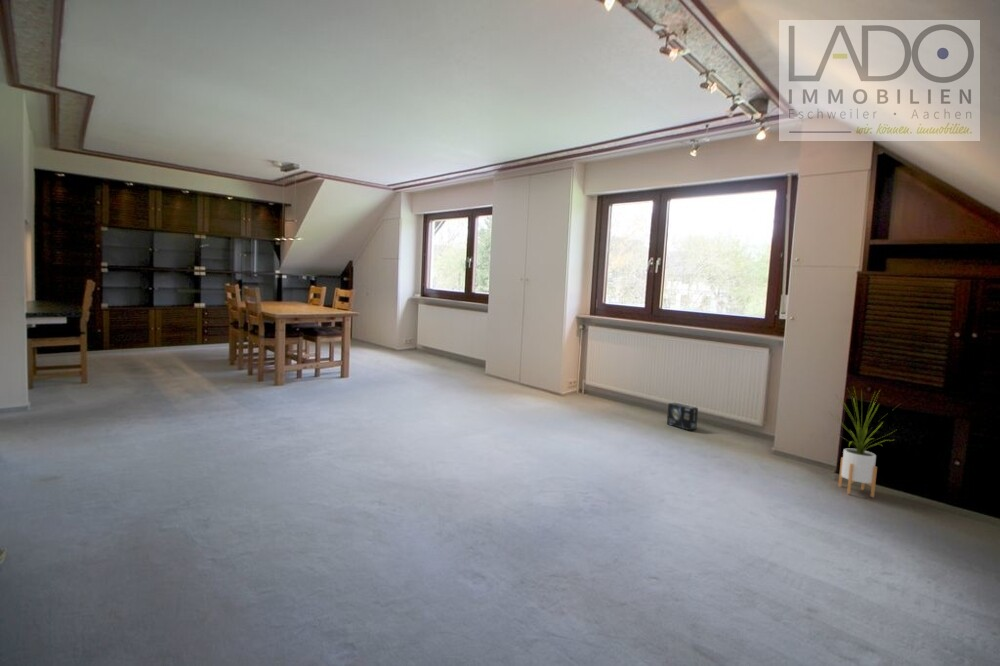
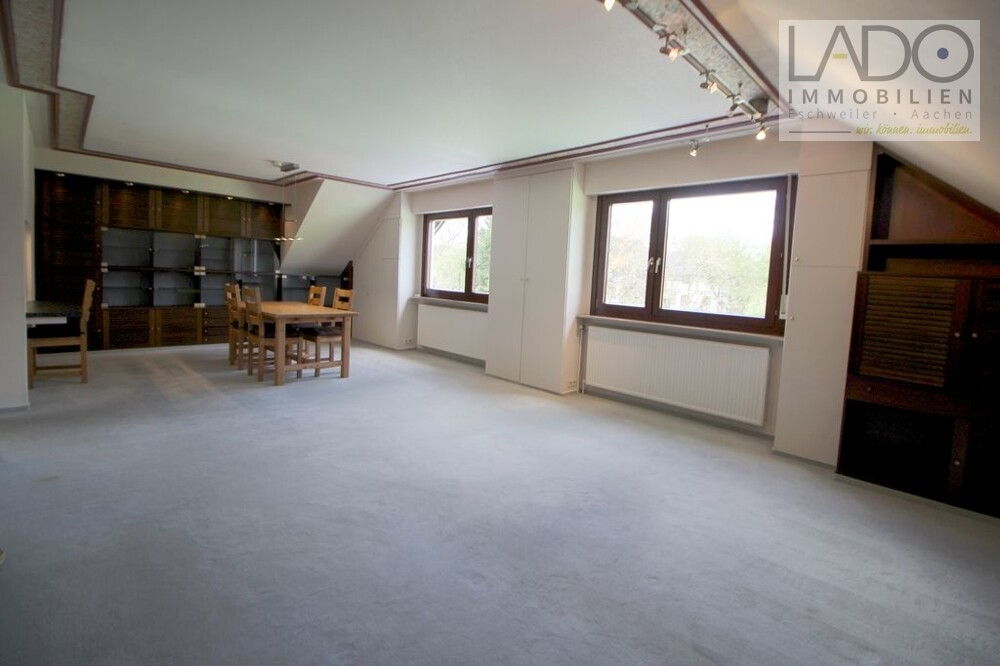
- house plant [828,385,901,498]
- box [666,402,699,431]
